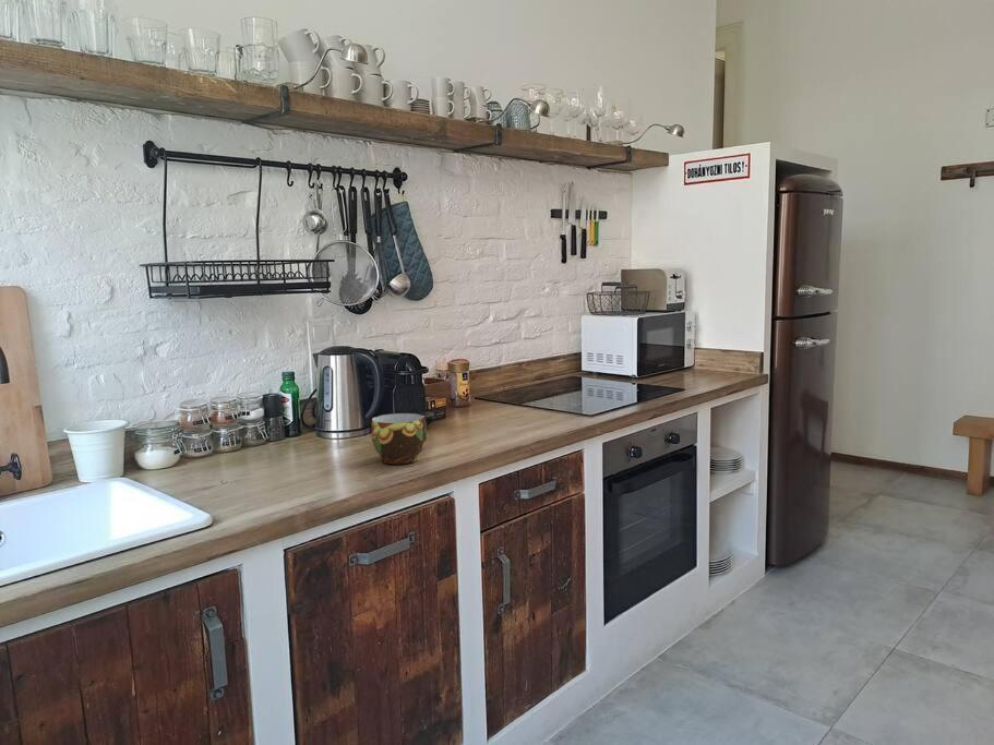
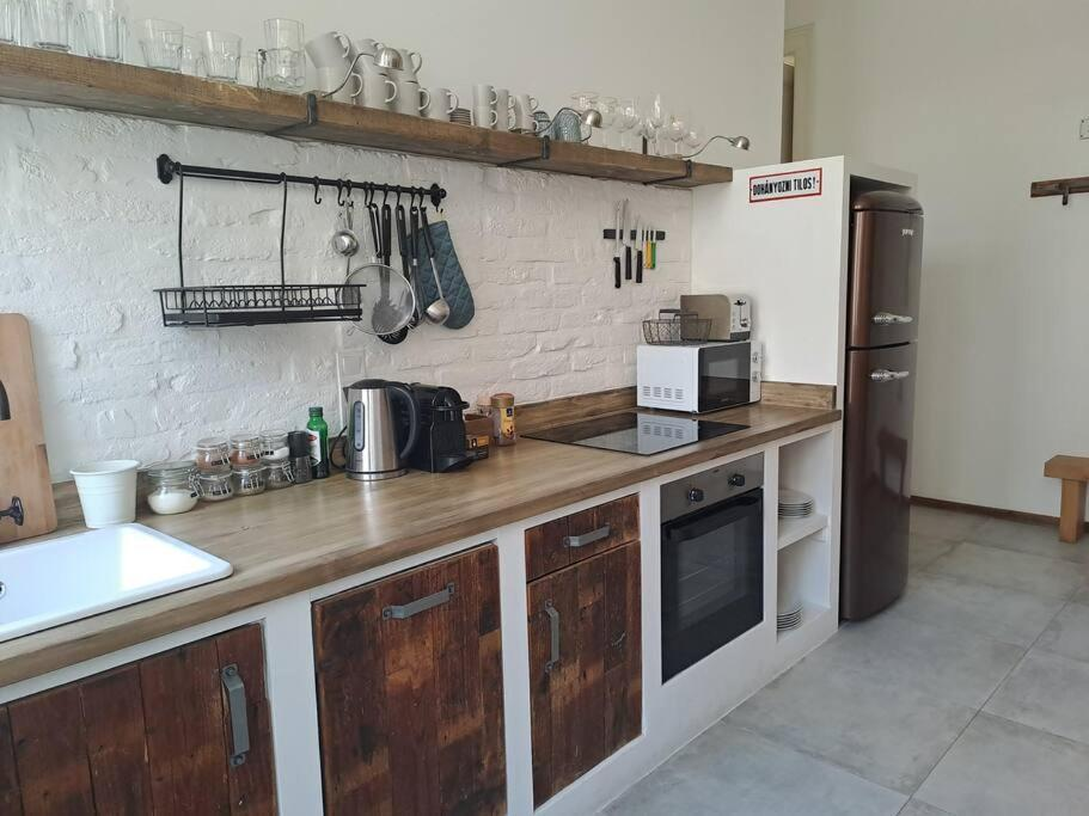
- cup [370,412,428,465]
